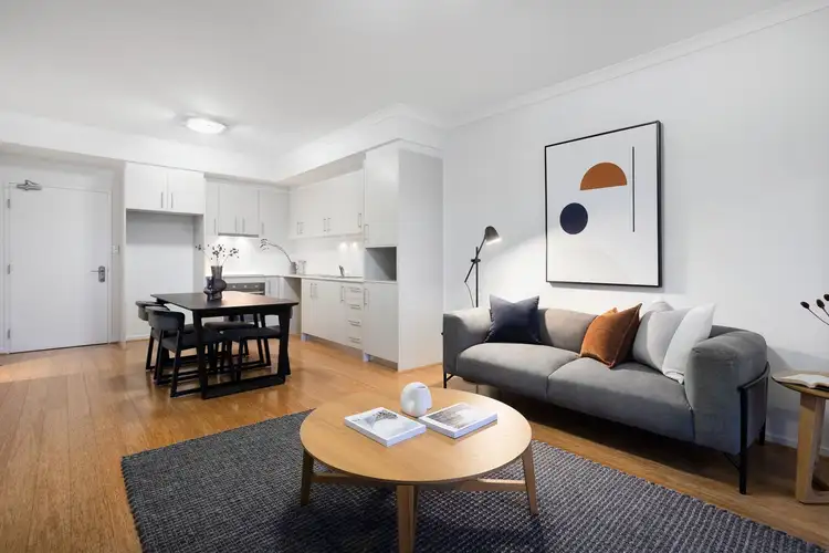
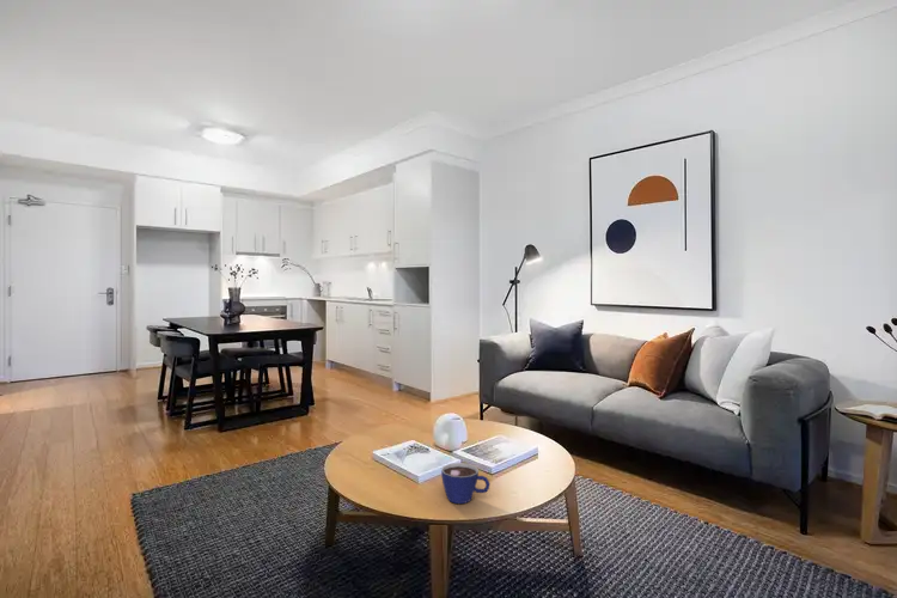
+ cup [440,462,492,505]
